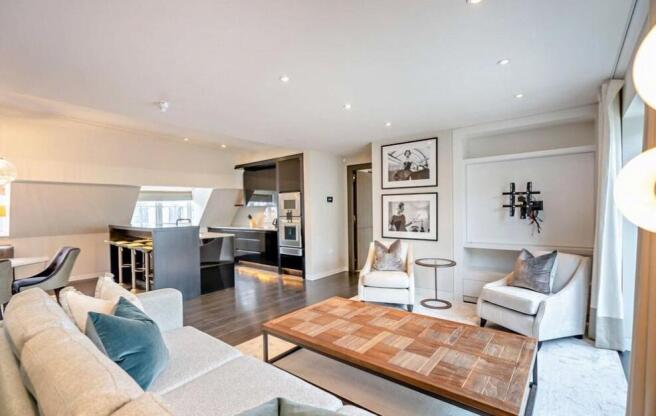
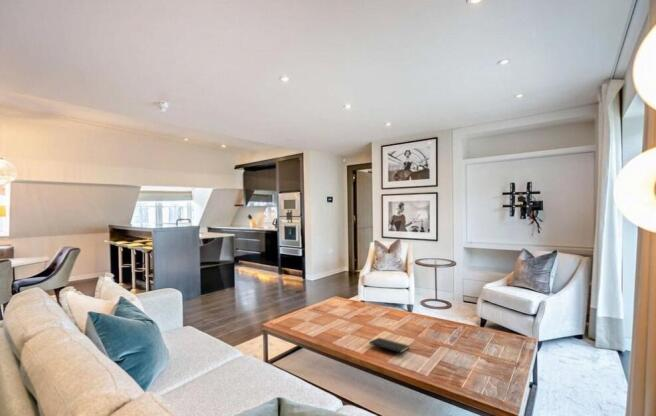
+ notepad [368,337,411,359]
